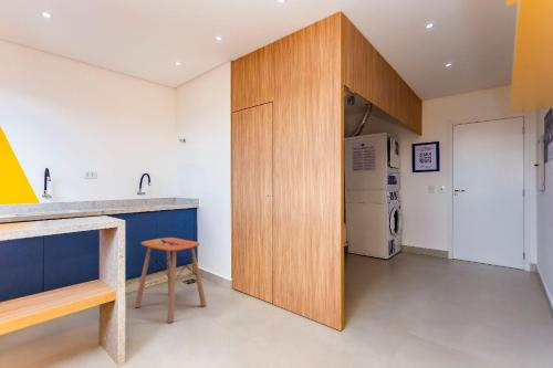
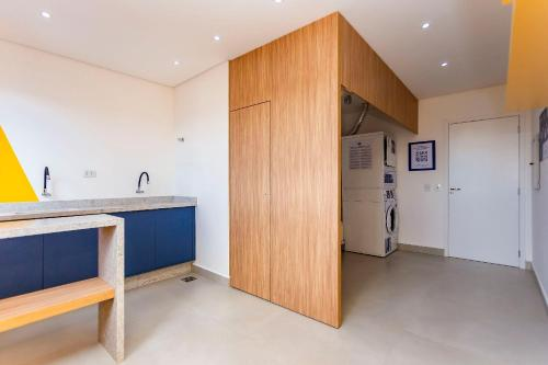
- side table [134,236,208,324]
